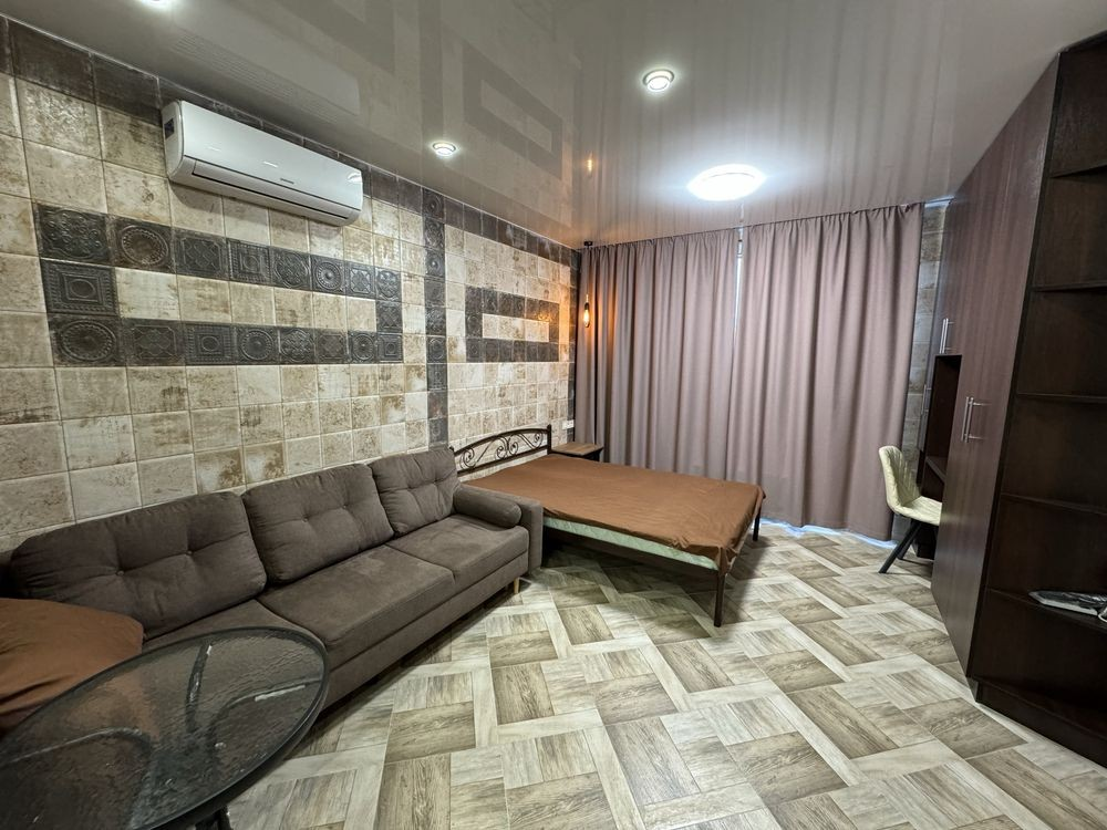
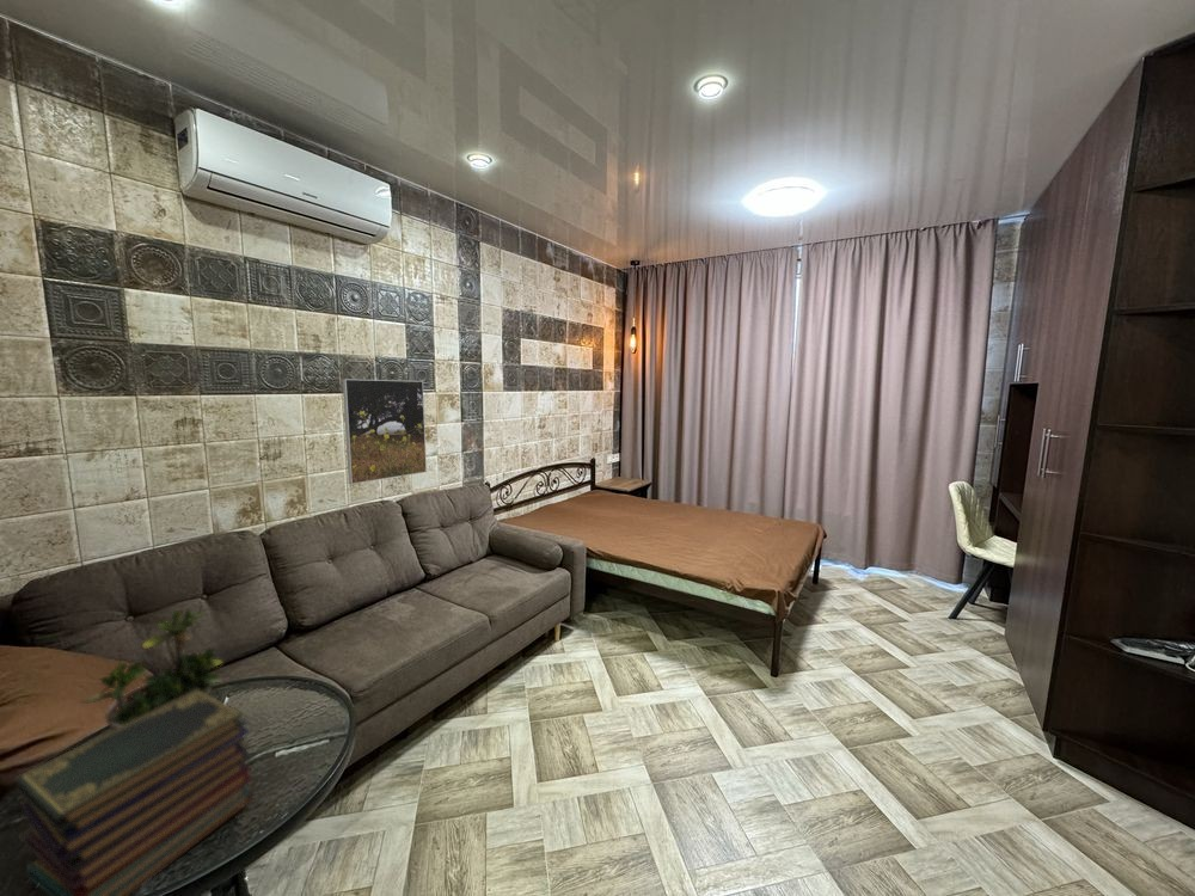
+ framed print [342,378,428,485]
+ book stack [14,689,257,896]
+ potted plant [79,600,223,731]
